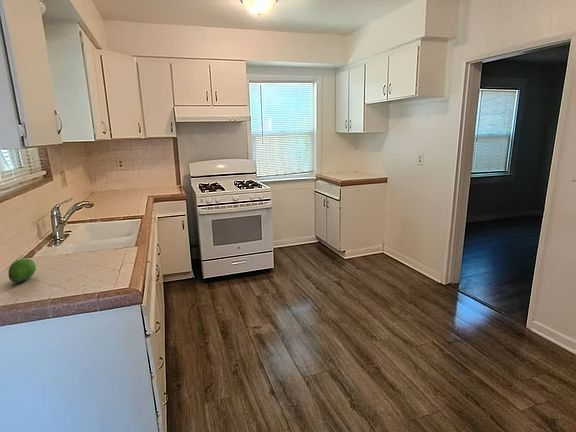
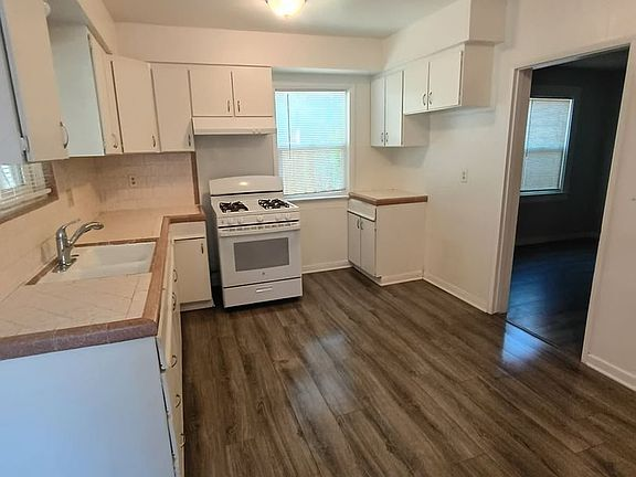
- fruit [8,257,37,283]
